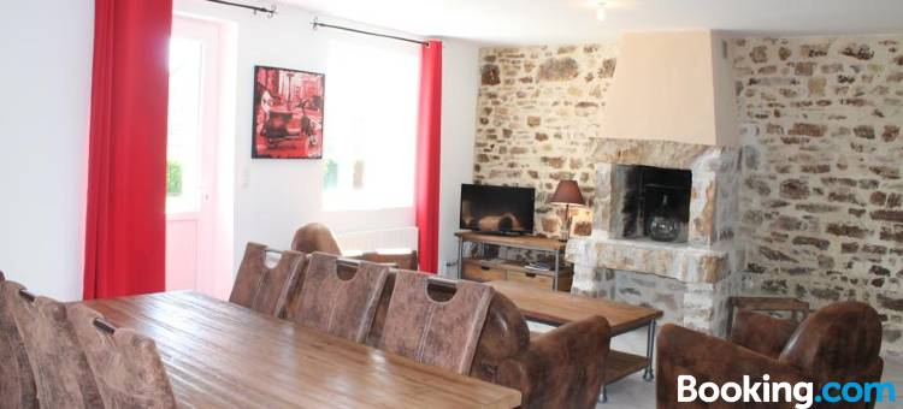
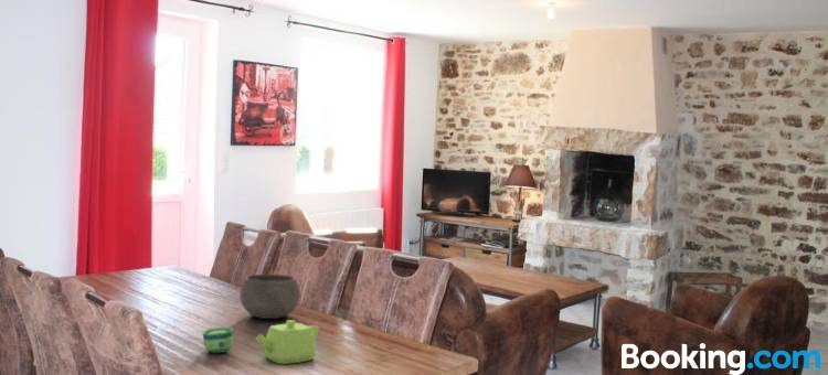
+ cup [202,326,234,354]
+ teapot [254,319,320,365]
+ bowl [238,274,301,320]
